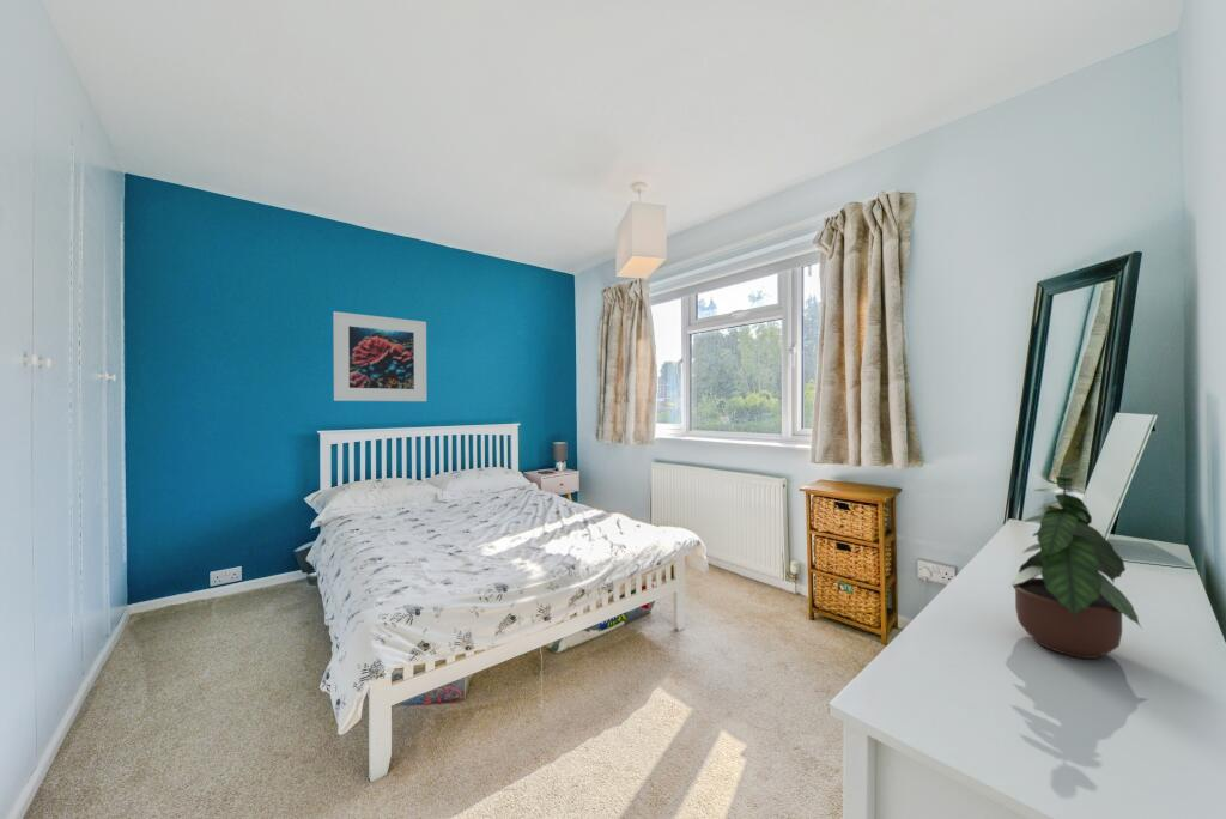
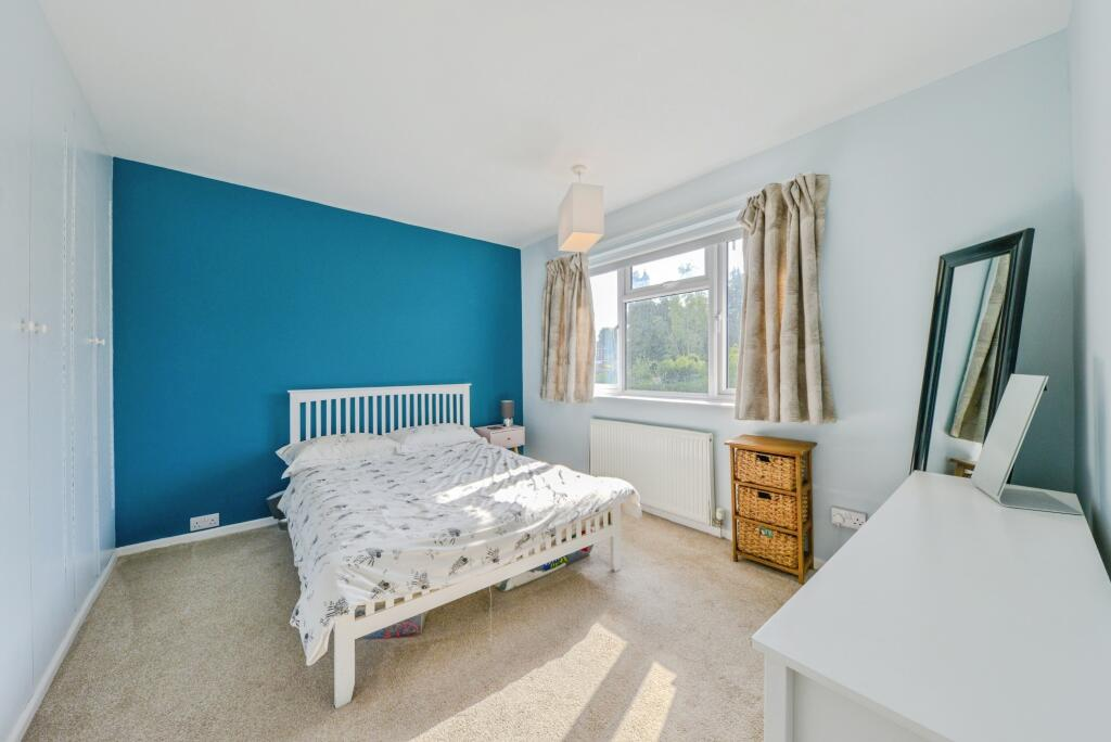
- potted plant [1008,463,1143,660]
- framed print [332,310,427,402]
